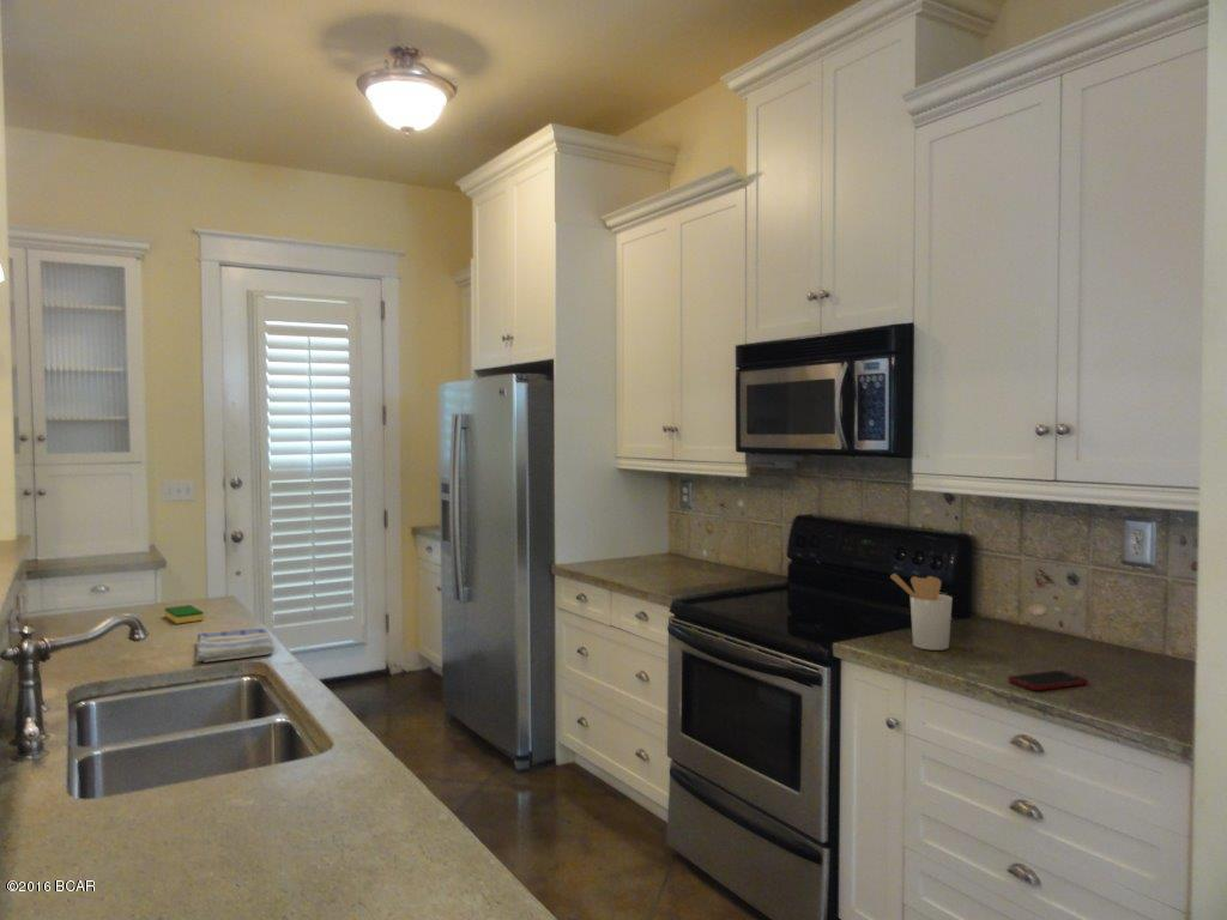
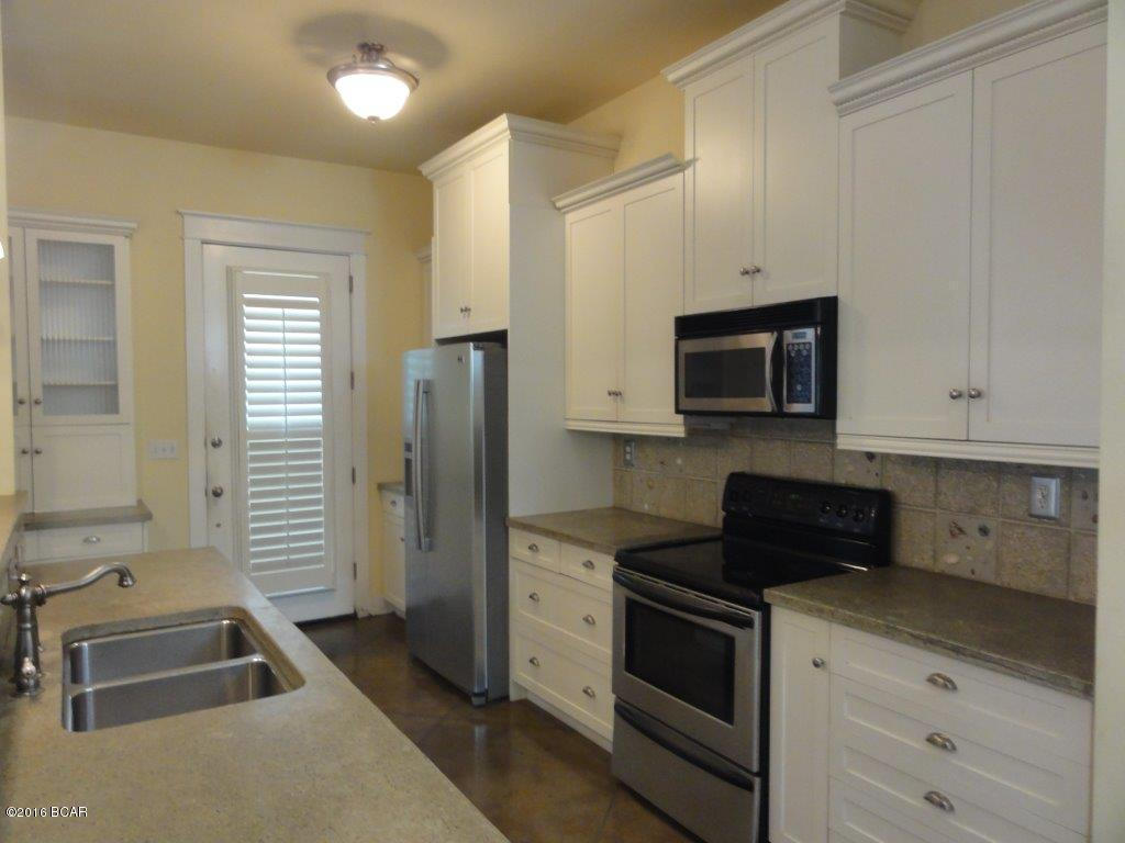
- cell phone [1007,670,1089,691]
- dish towel [194,628,274,664]
- dish sponge [163,604,205,625]
- utensil holder [890,573,954,652]
